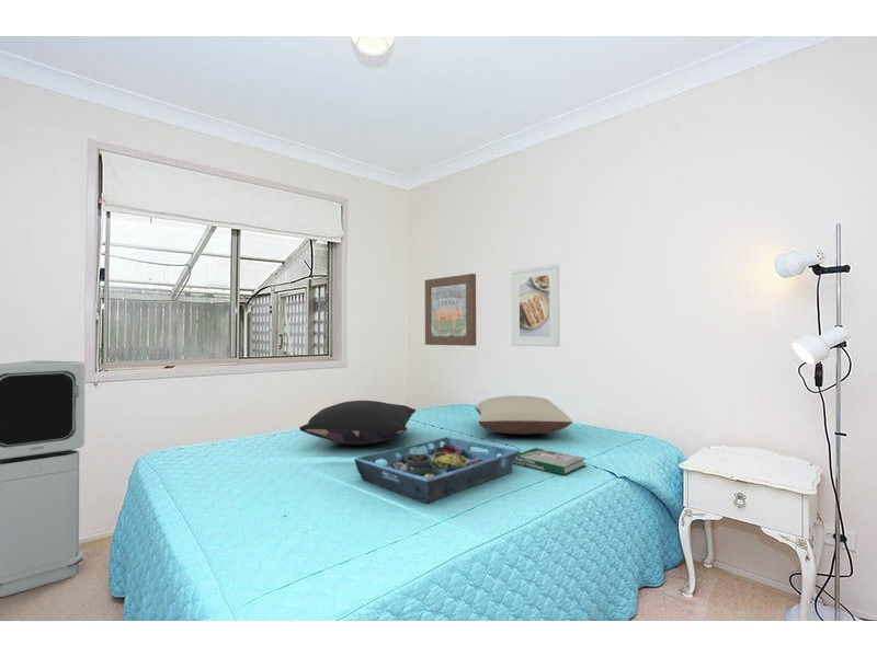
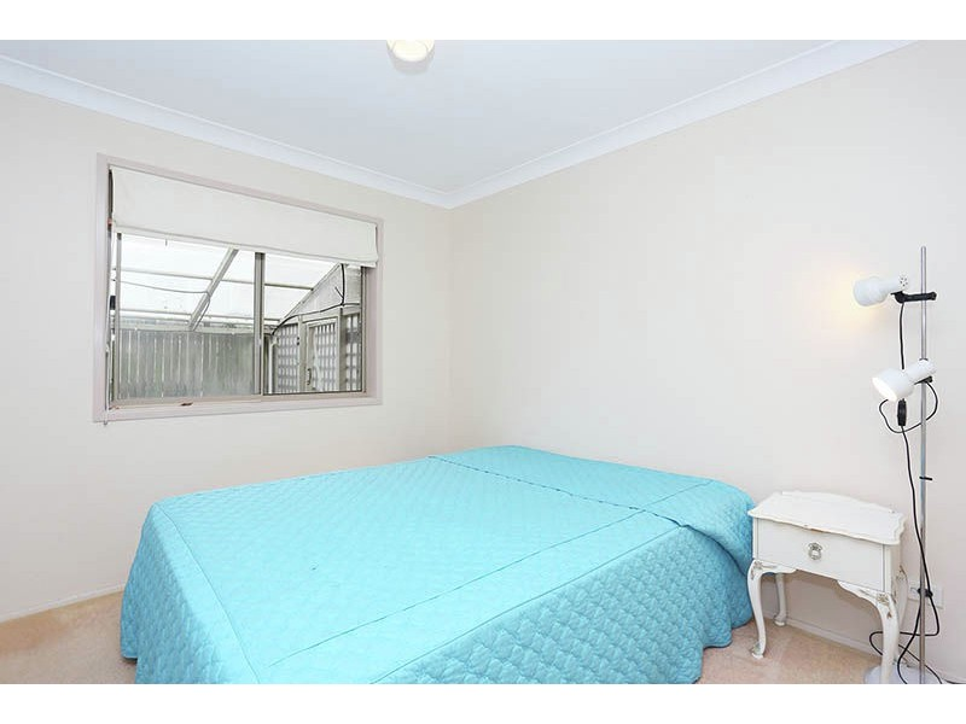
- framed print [511,263,560,348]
- pillow [474,395,573,436]
- pillow [298,400,417,446]
- wall art [424,273,477,347]
- air purifier [0,360,87,598]
- book [513,447,586,476]
- serving tray [353,436,522,505]
